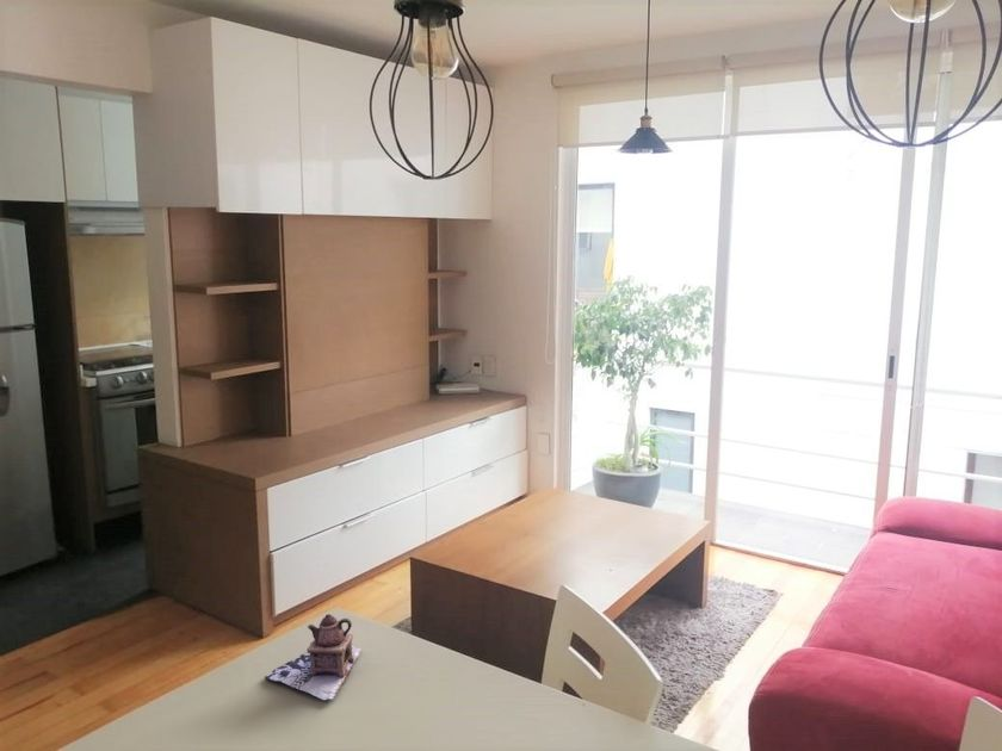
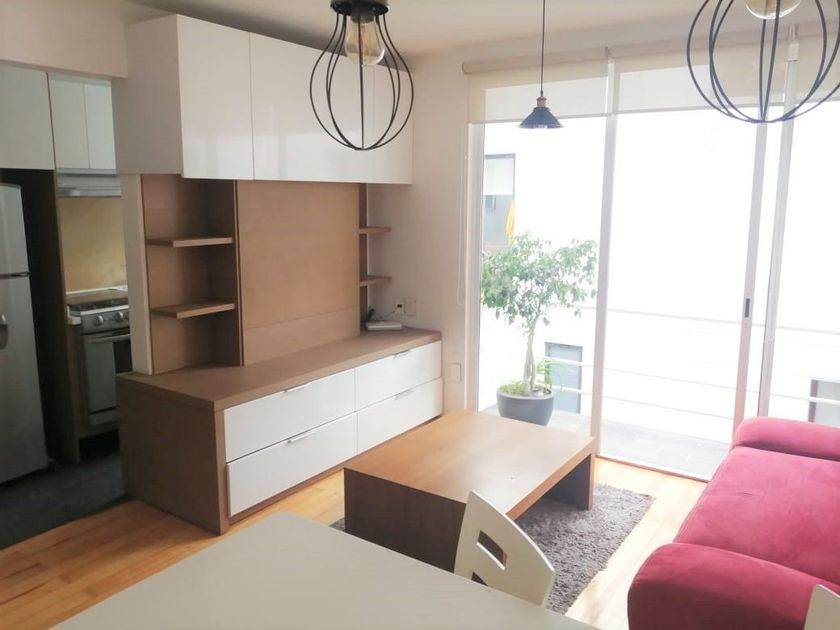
- teapot [264,613,363,702]
